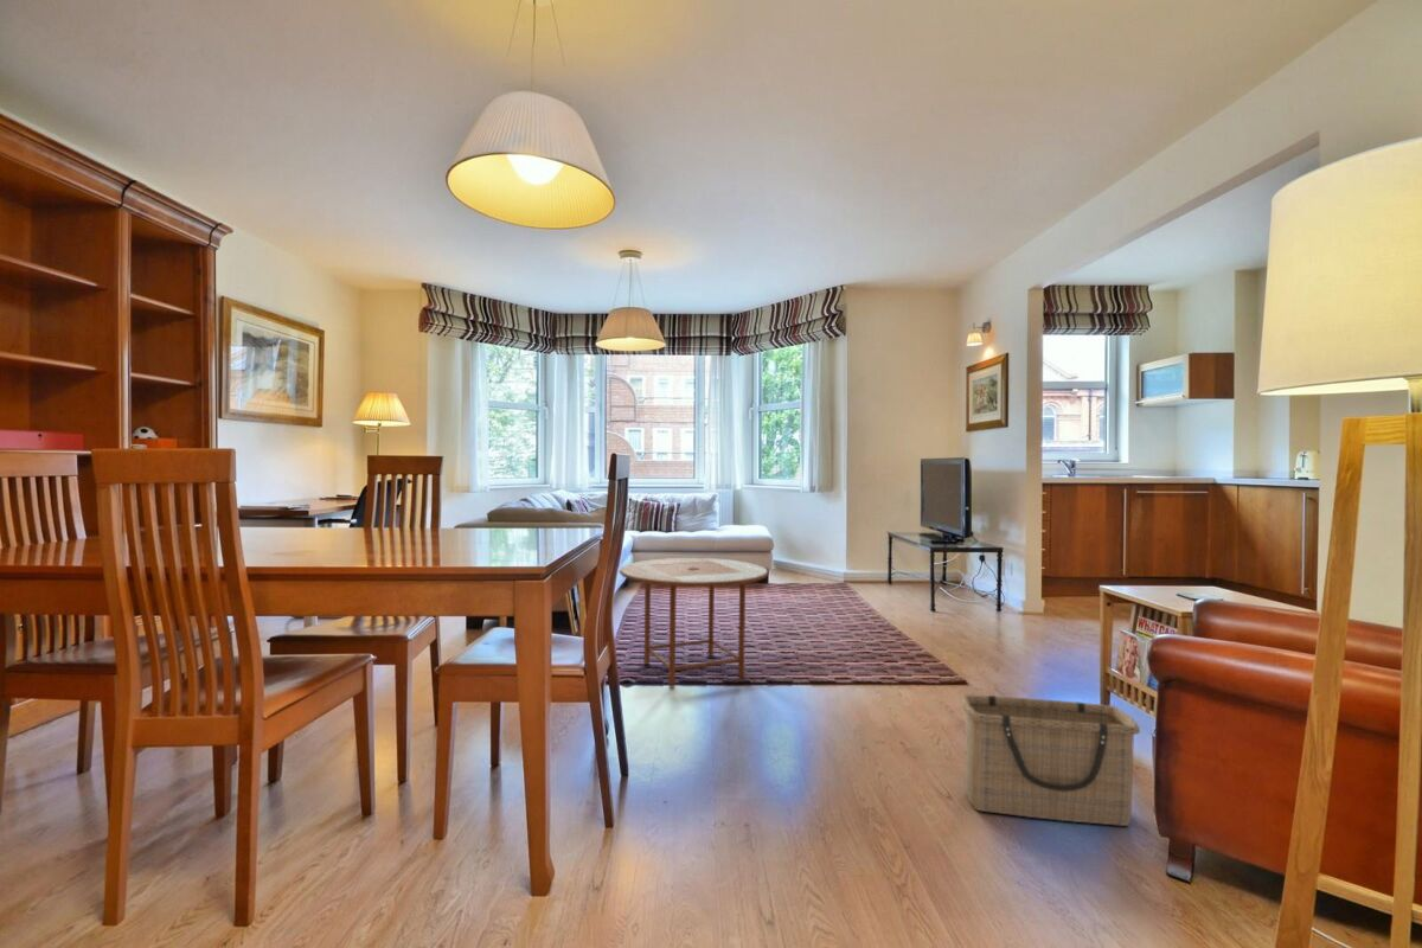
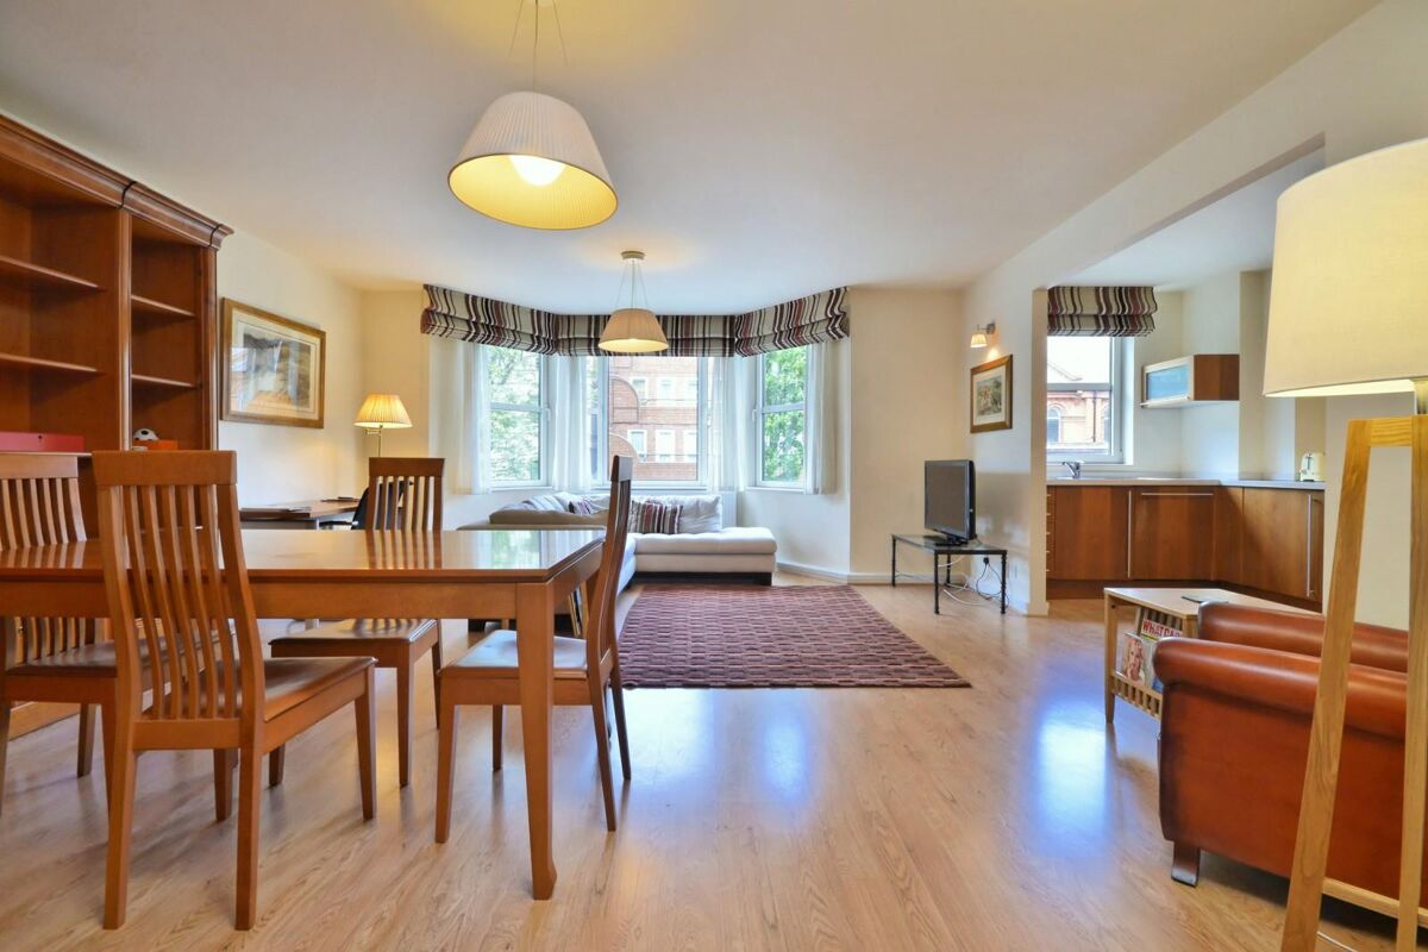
- basket [961,693,1141,827]
- side table [617,557,770,688]
